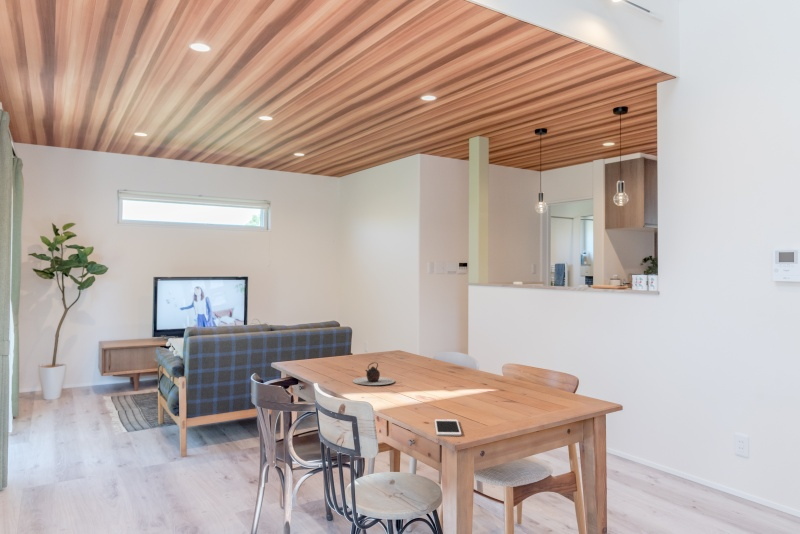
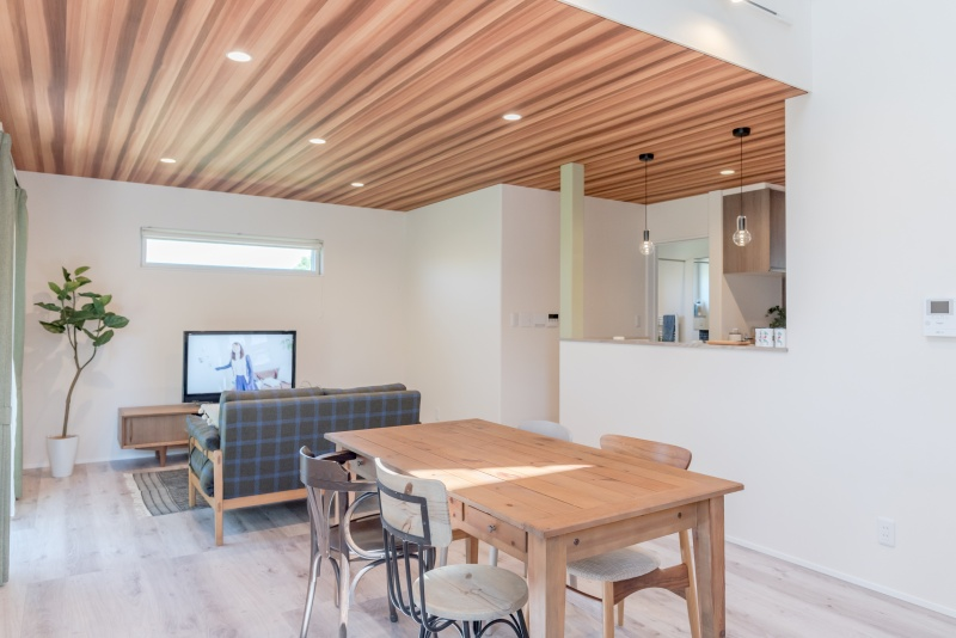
- cell phone [434,418,462,437]
- teapot [352,361,395,386]
